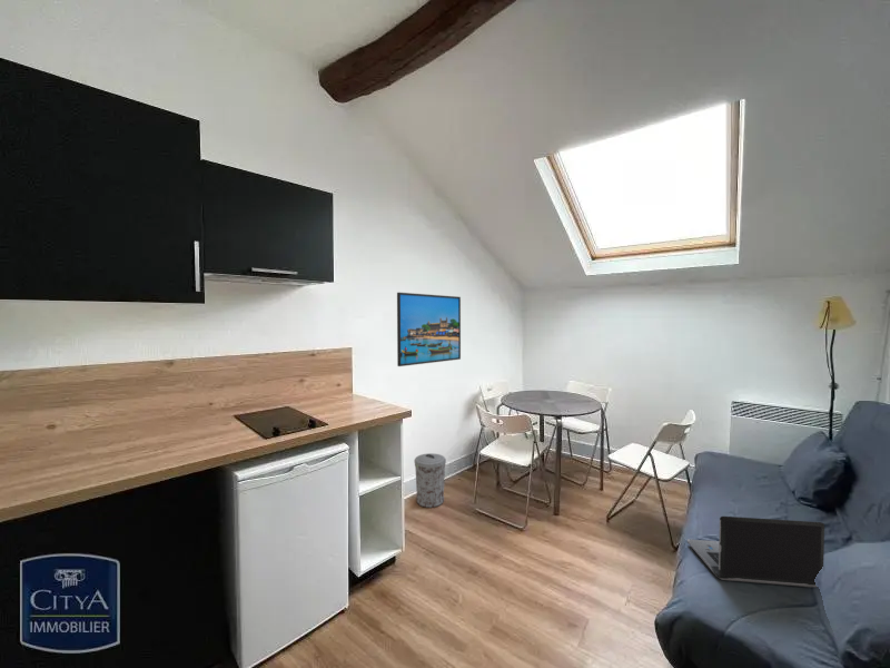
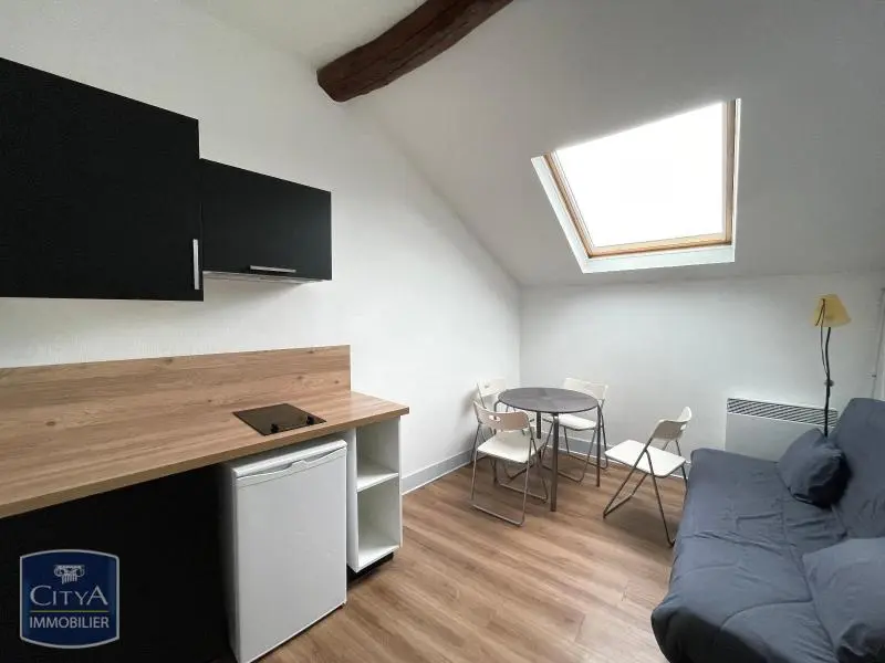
- laptop computer [686,515,825,589]
- trash can [414,452,447,509]
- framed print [396,292,462,367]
